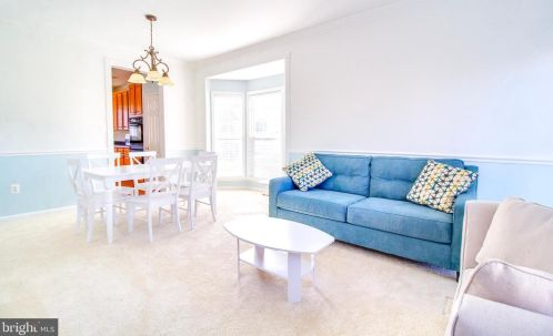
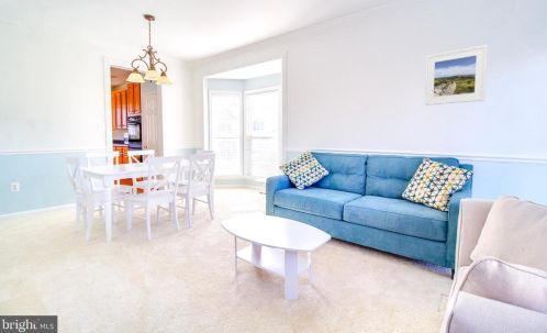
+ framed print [423,44,489,107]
